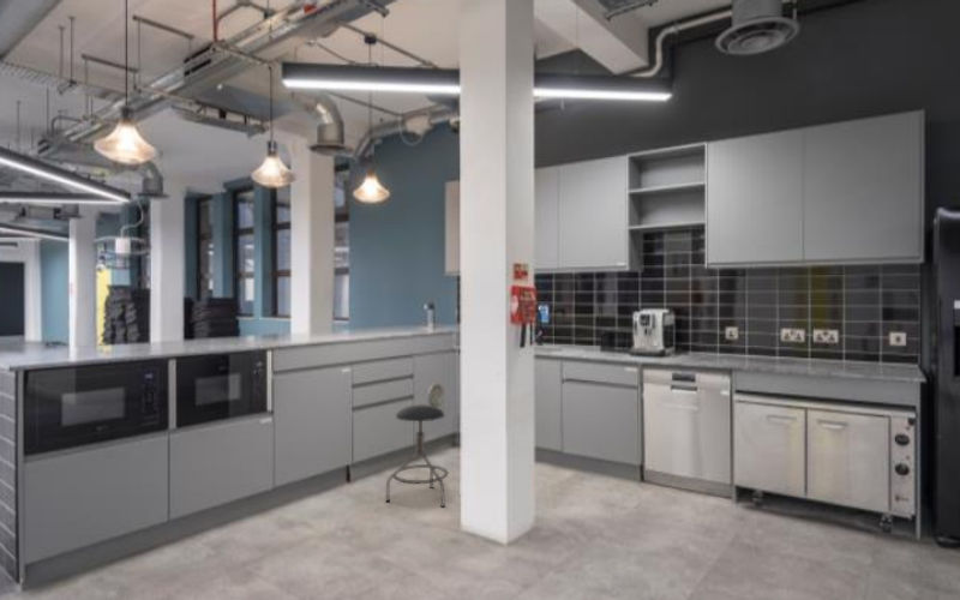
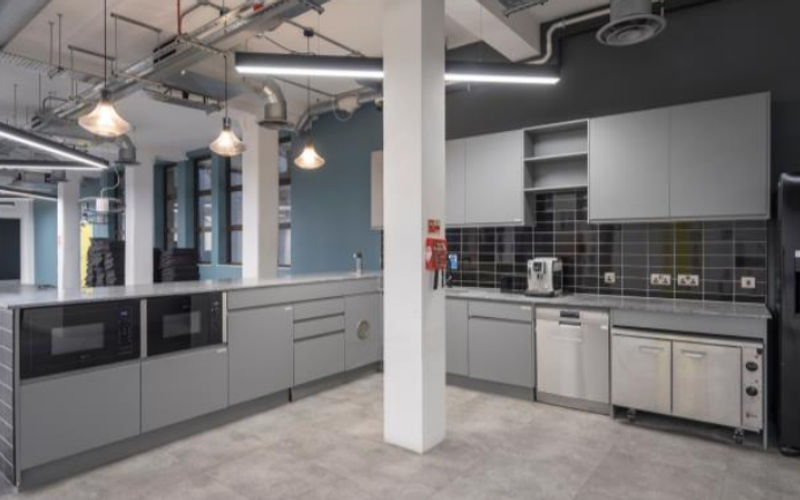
- stool [384,403,449,509]
